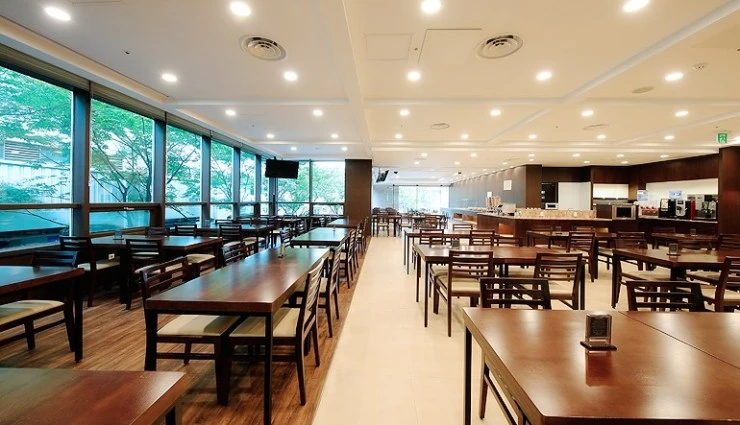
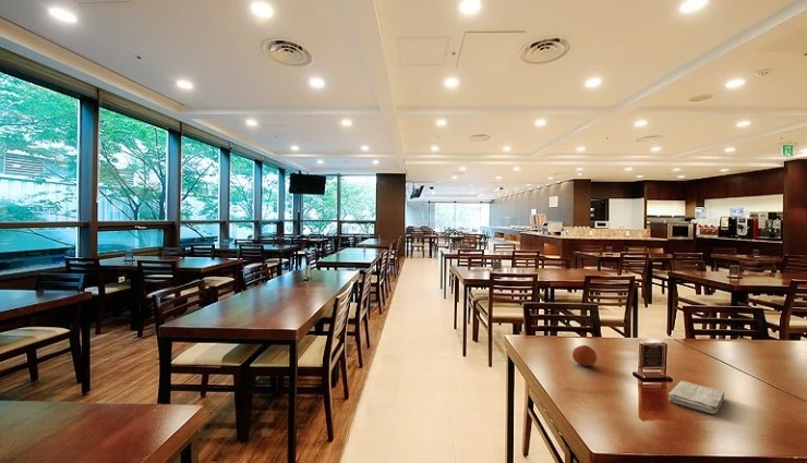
+ washcloth [667,380,725,415]
+ fruit [571,344,598,367]
